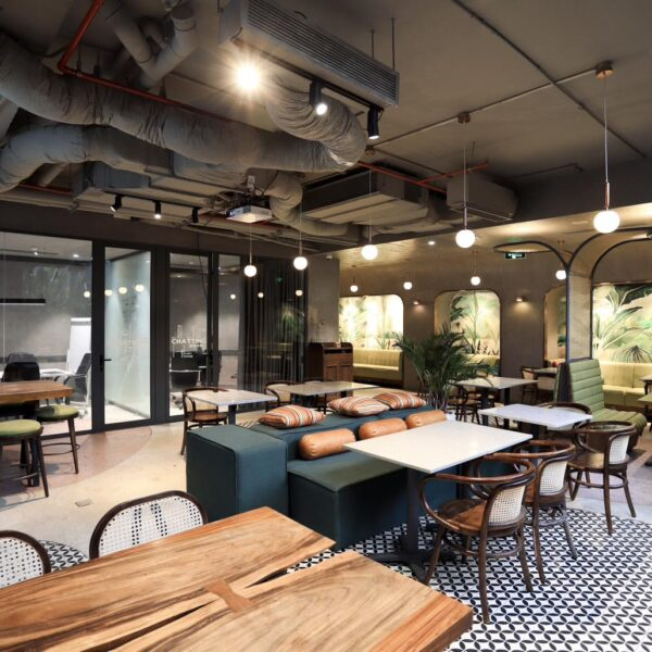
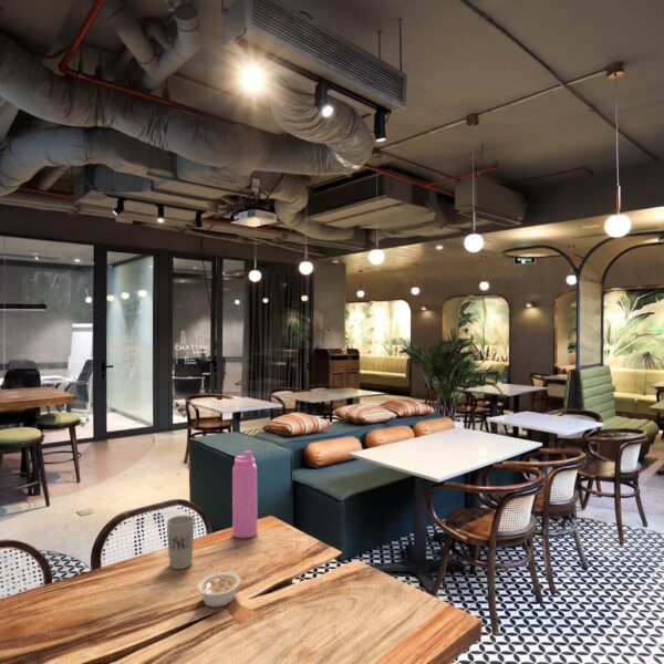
+ legume [189,571,241,609]
+ water bottle [231,449,259,539]
+ cup [166,515,196,570]
